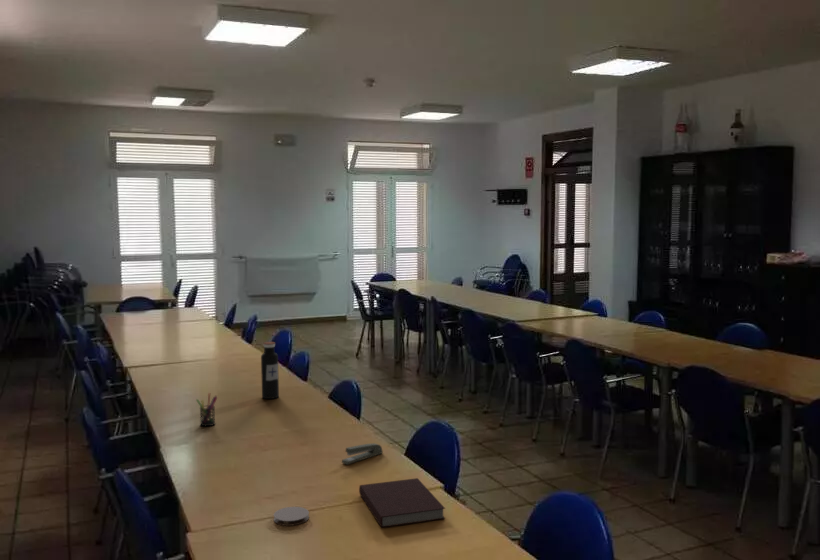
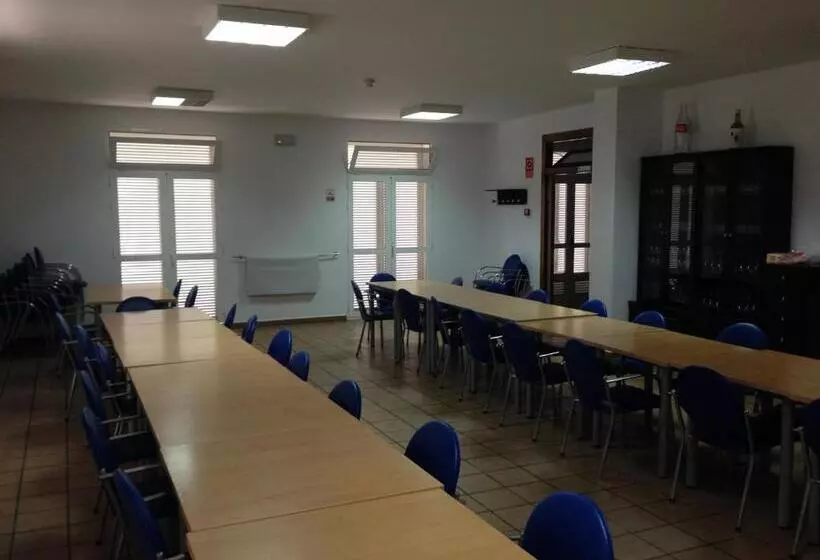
- water bottle [260,341,280,400]
- coaster [273,506,310,527]
- notebook [358,477,446,529]
- stapler [341,442,384,466]
- pen holder [195,392,218,427]
